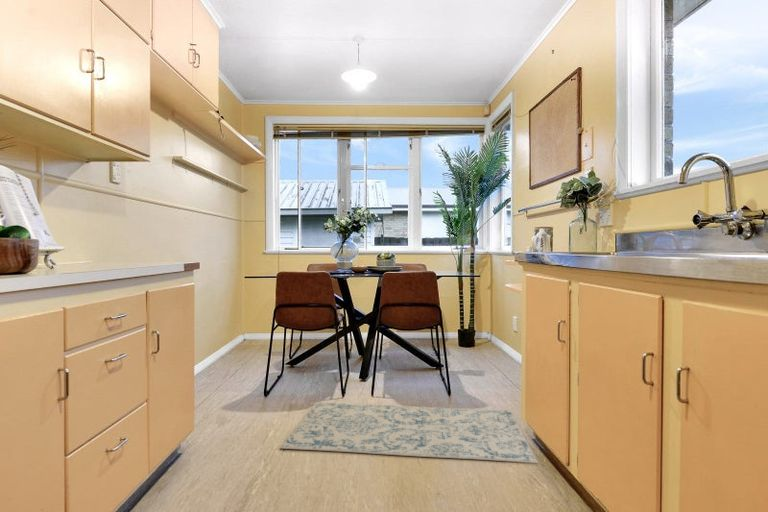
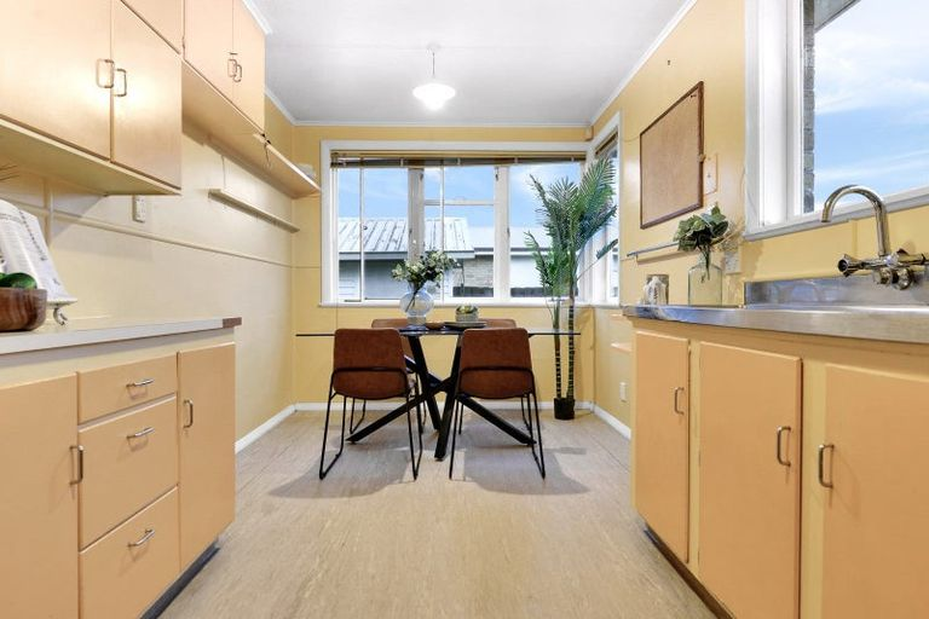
- rug [279,401,539,464]
